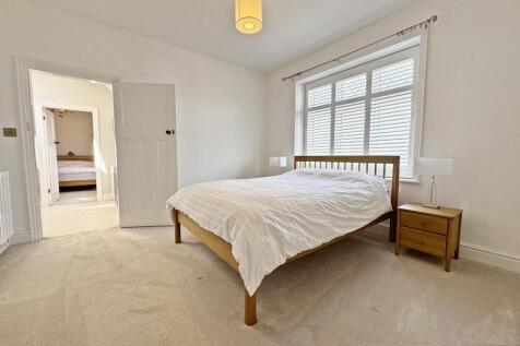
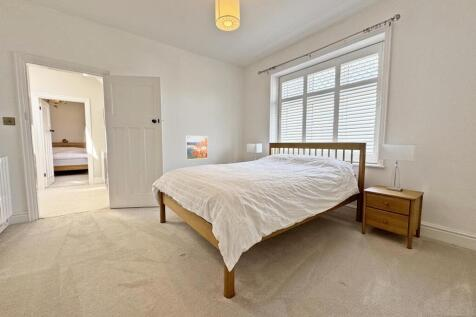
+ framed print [185,135,209,160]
